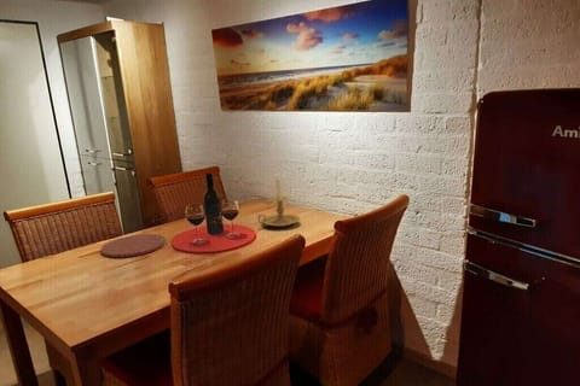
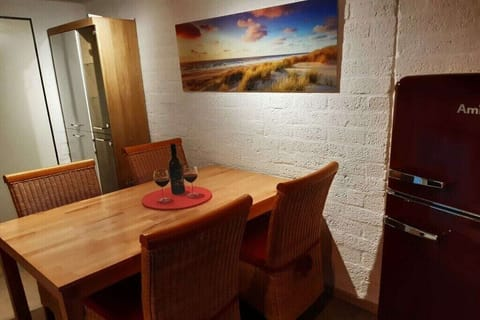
- candle holder [256,175,302,228]
- plate [100,233,168,258]
